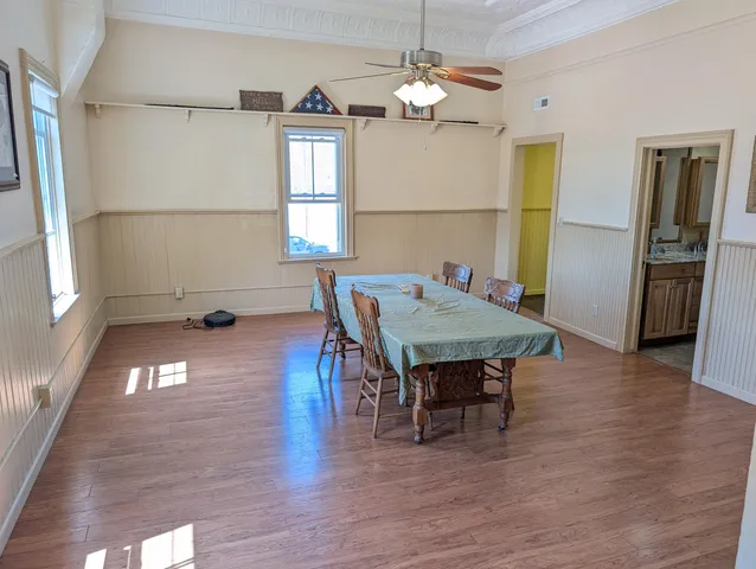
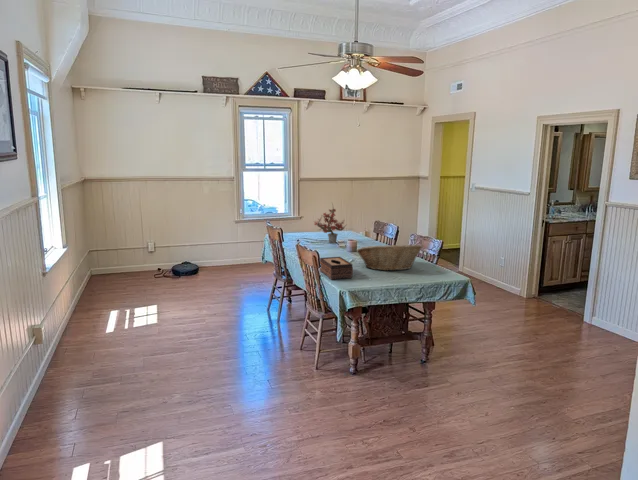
+ tissue box [319,256,354,281]
+ fruit basket [355,242,423,272]
+ potted plant [313,202,347,244]
